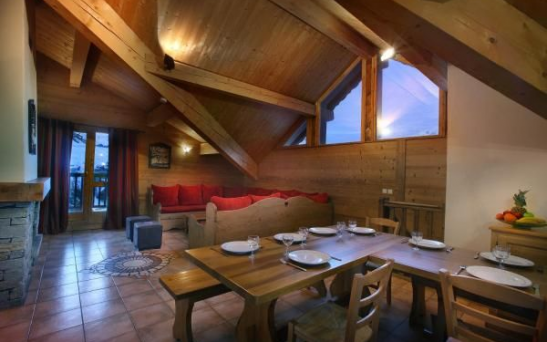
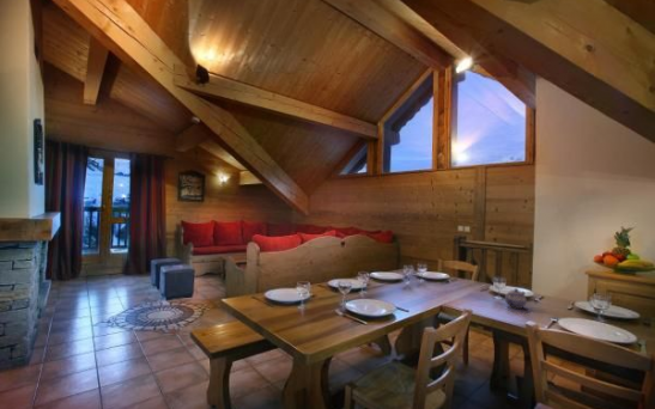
+ teapot [504,287,528,310]
